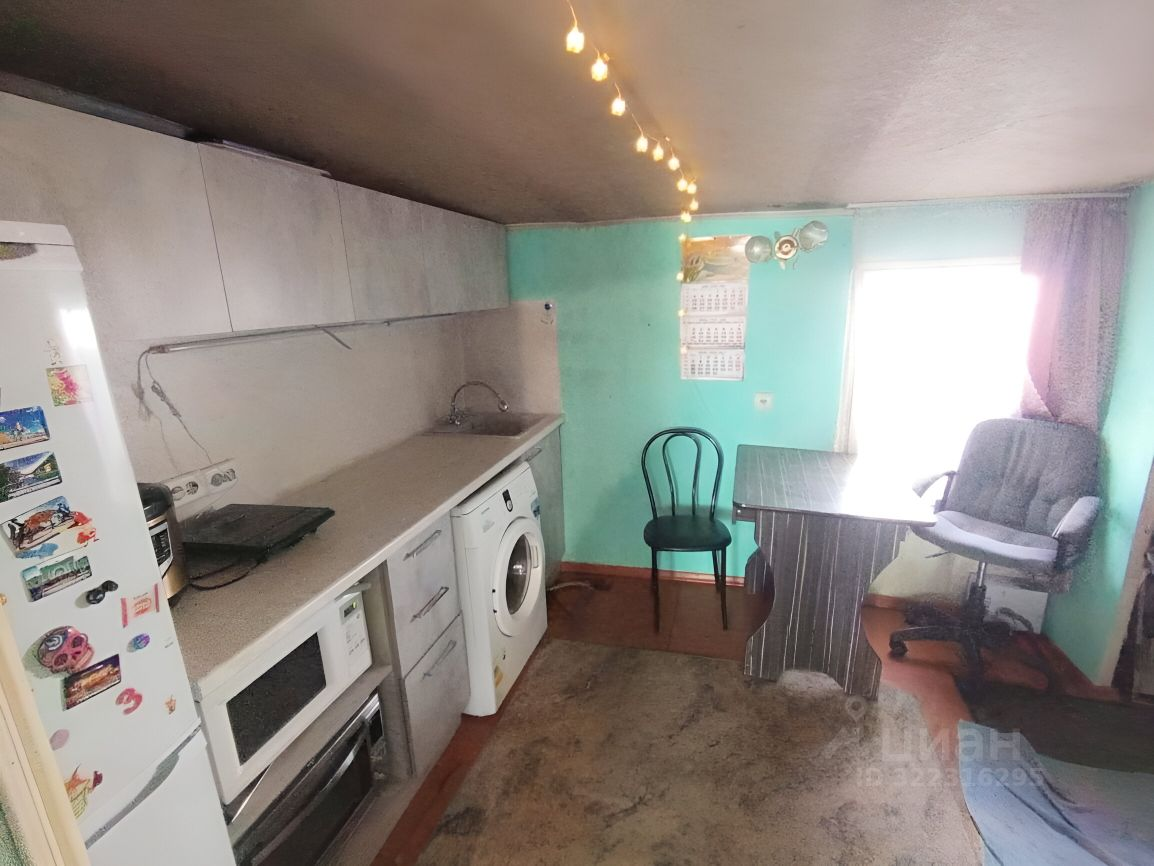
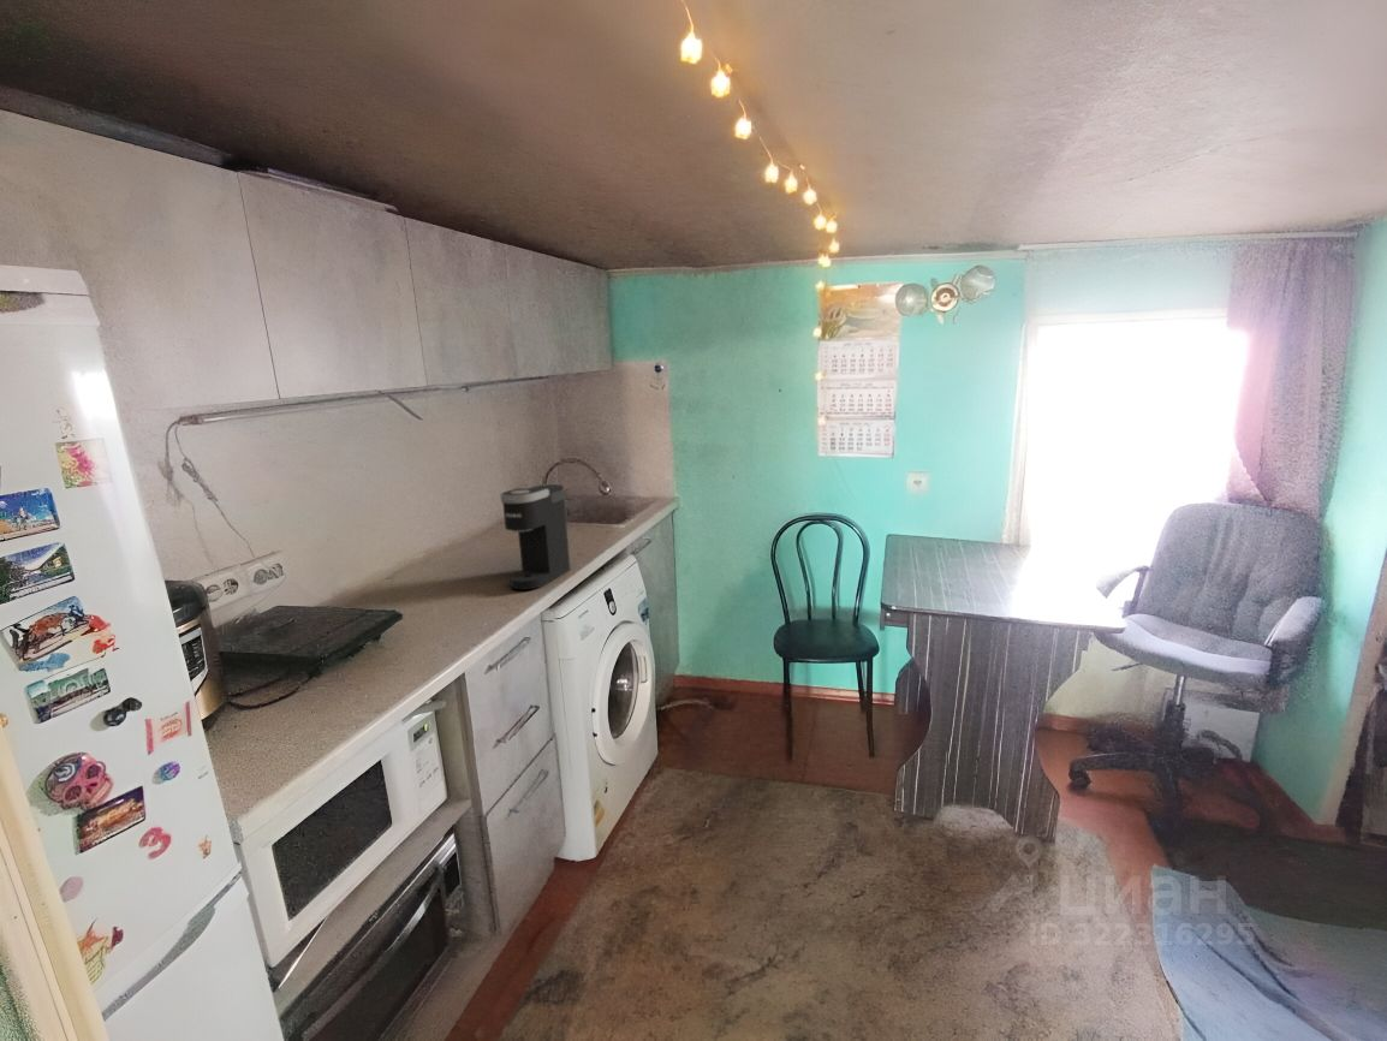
+ coffee maker [499,483,571,591]
